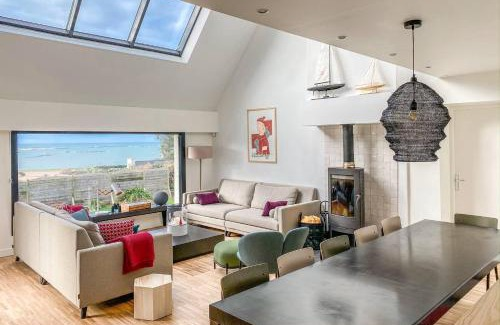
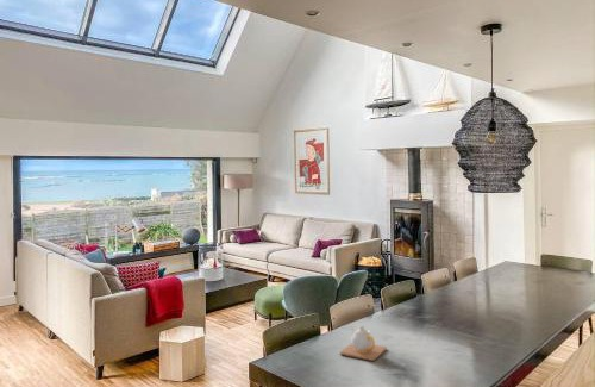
+ teapot [339,324,388,362]
